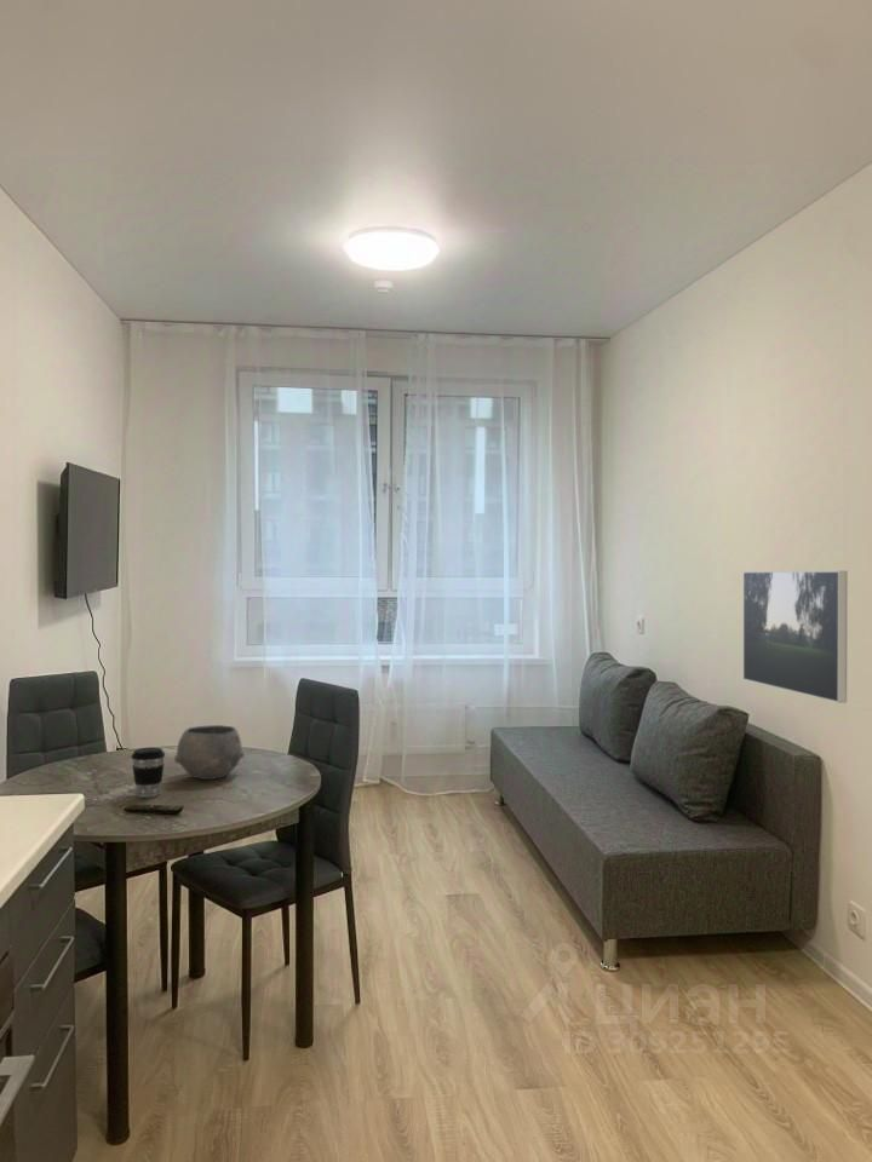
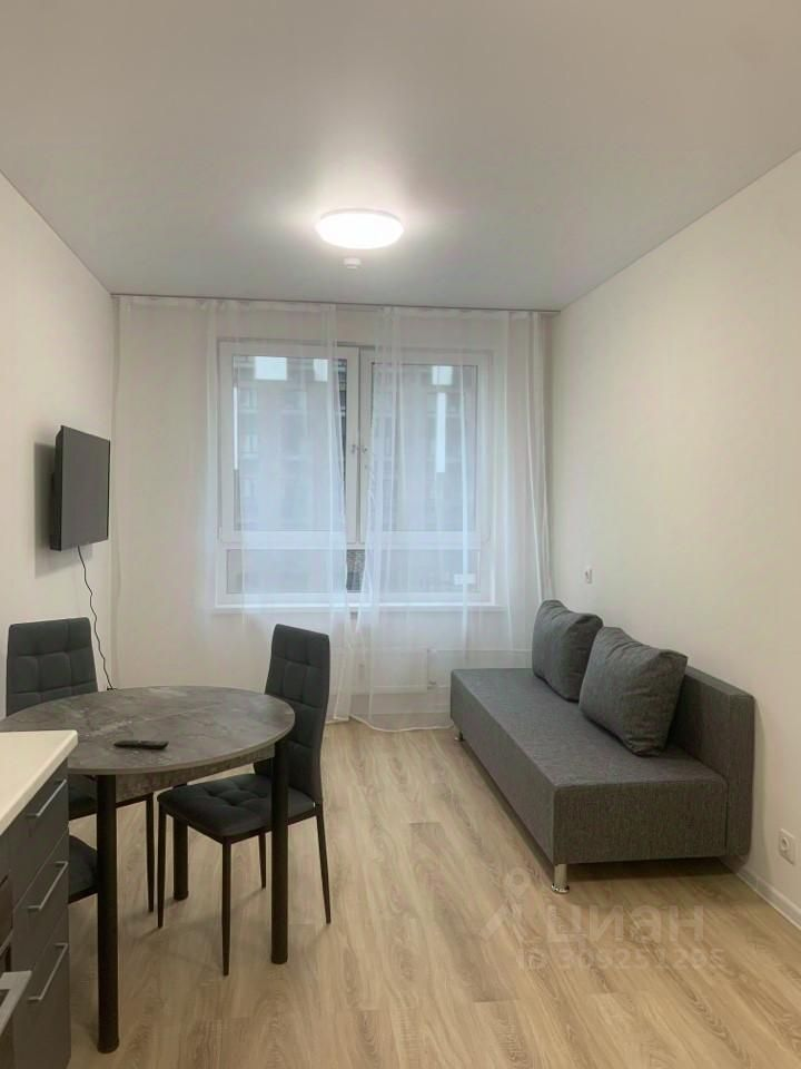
- bowl [173,724,245,781]
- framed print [742,570,848,704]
- coffee cup [131,747,166,799]
